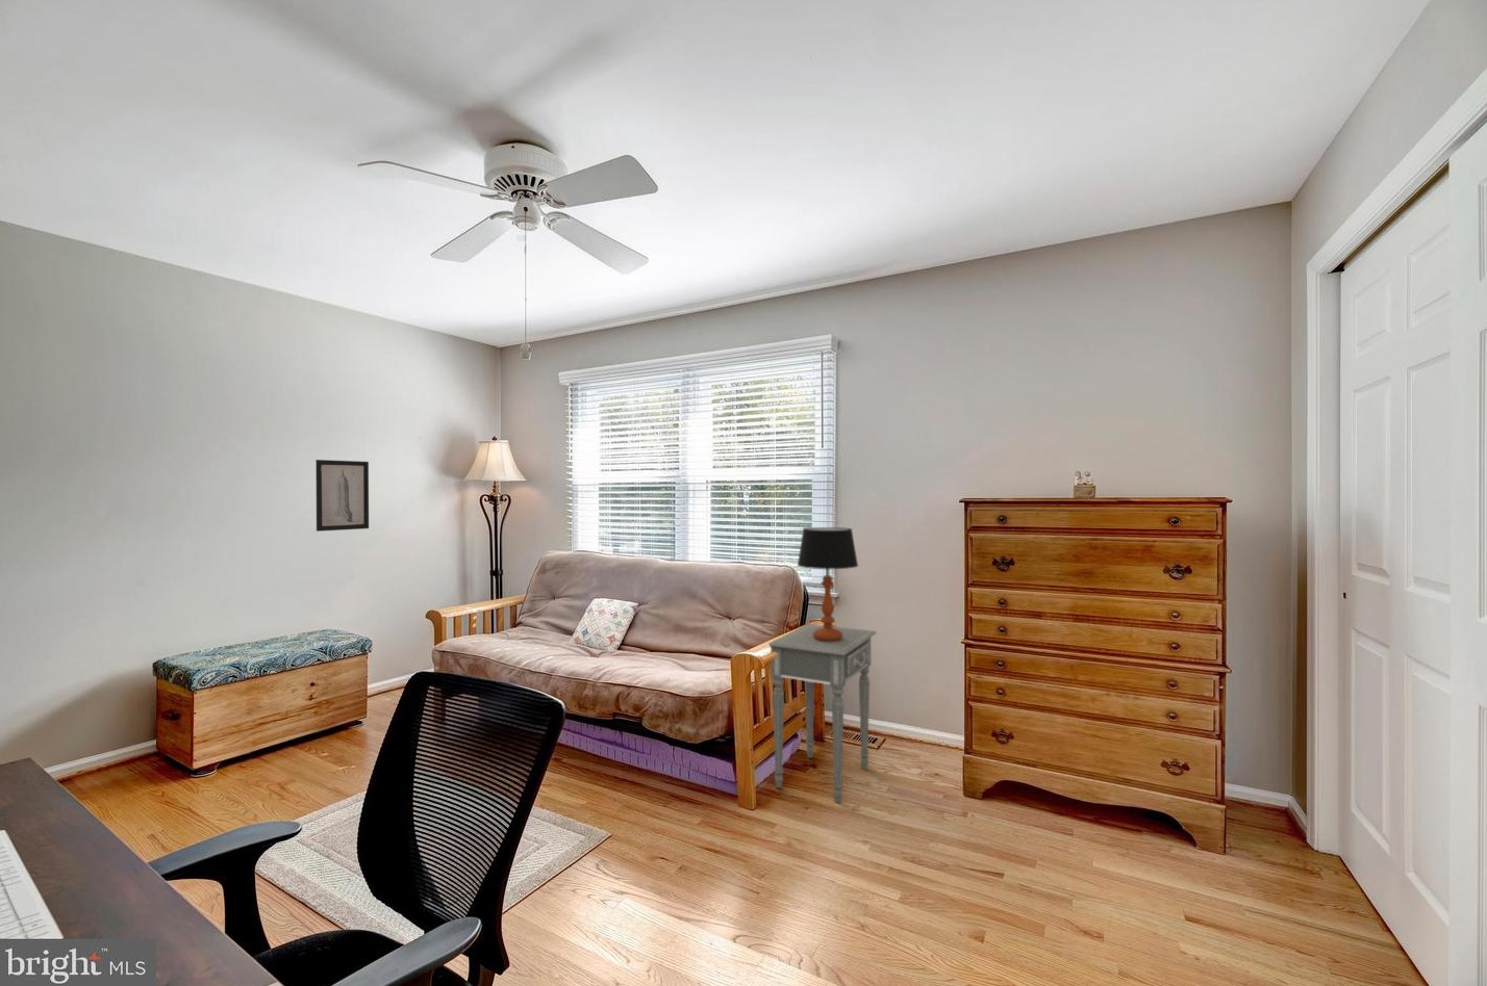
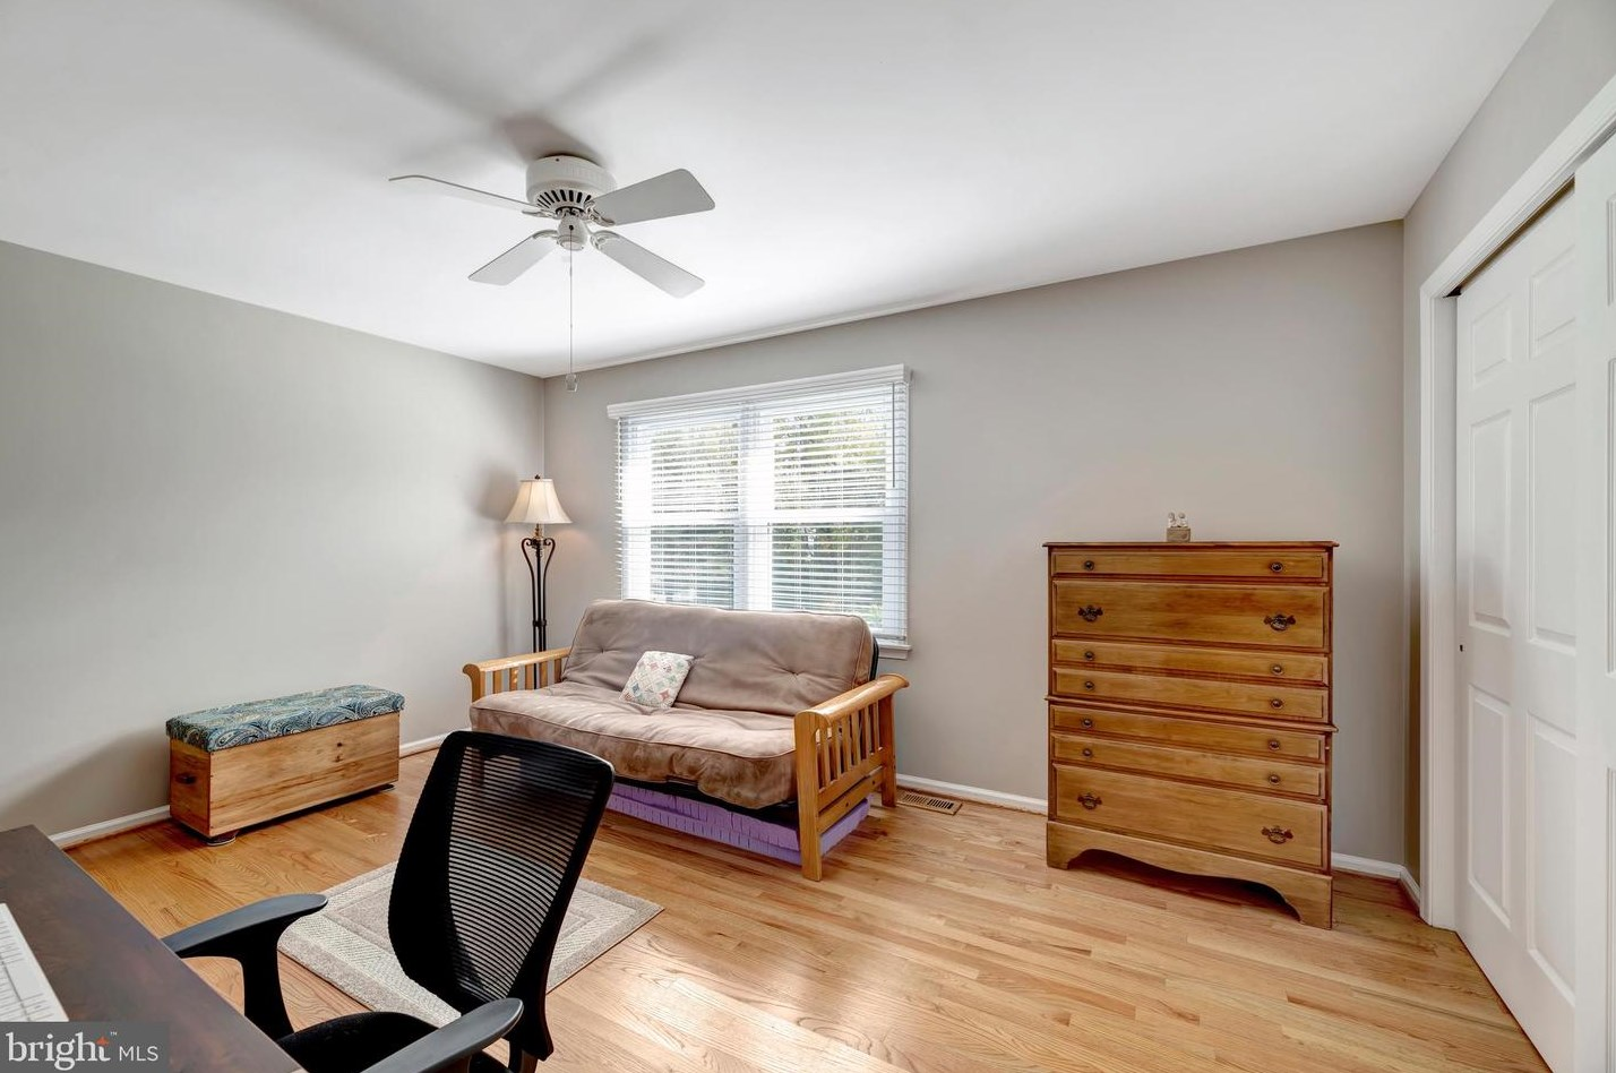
- wall art [315,459,370,533]
- table lamp [796,526,859,642]
- side table [768,623,878,804]
